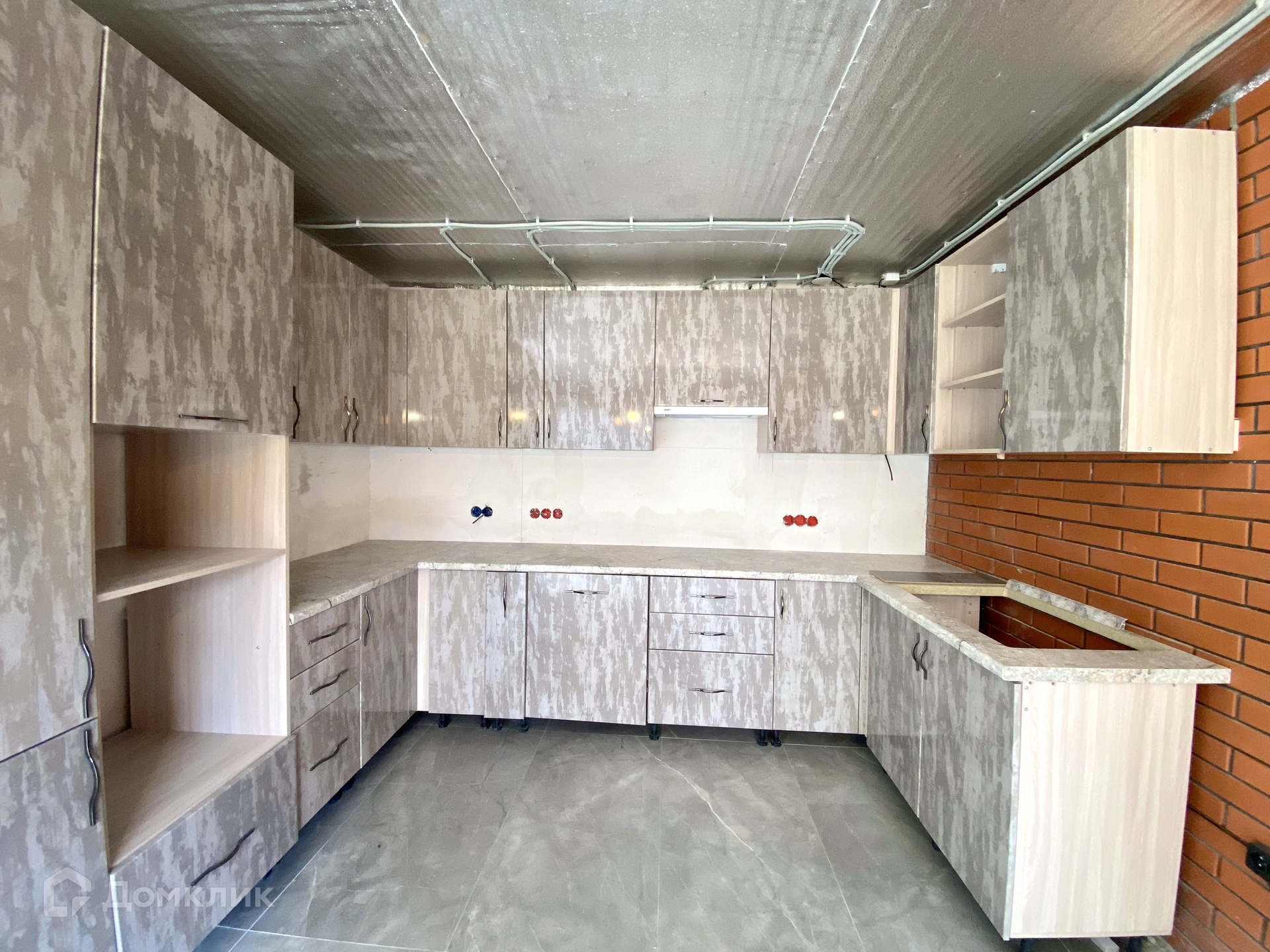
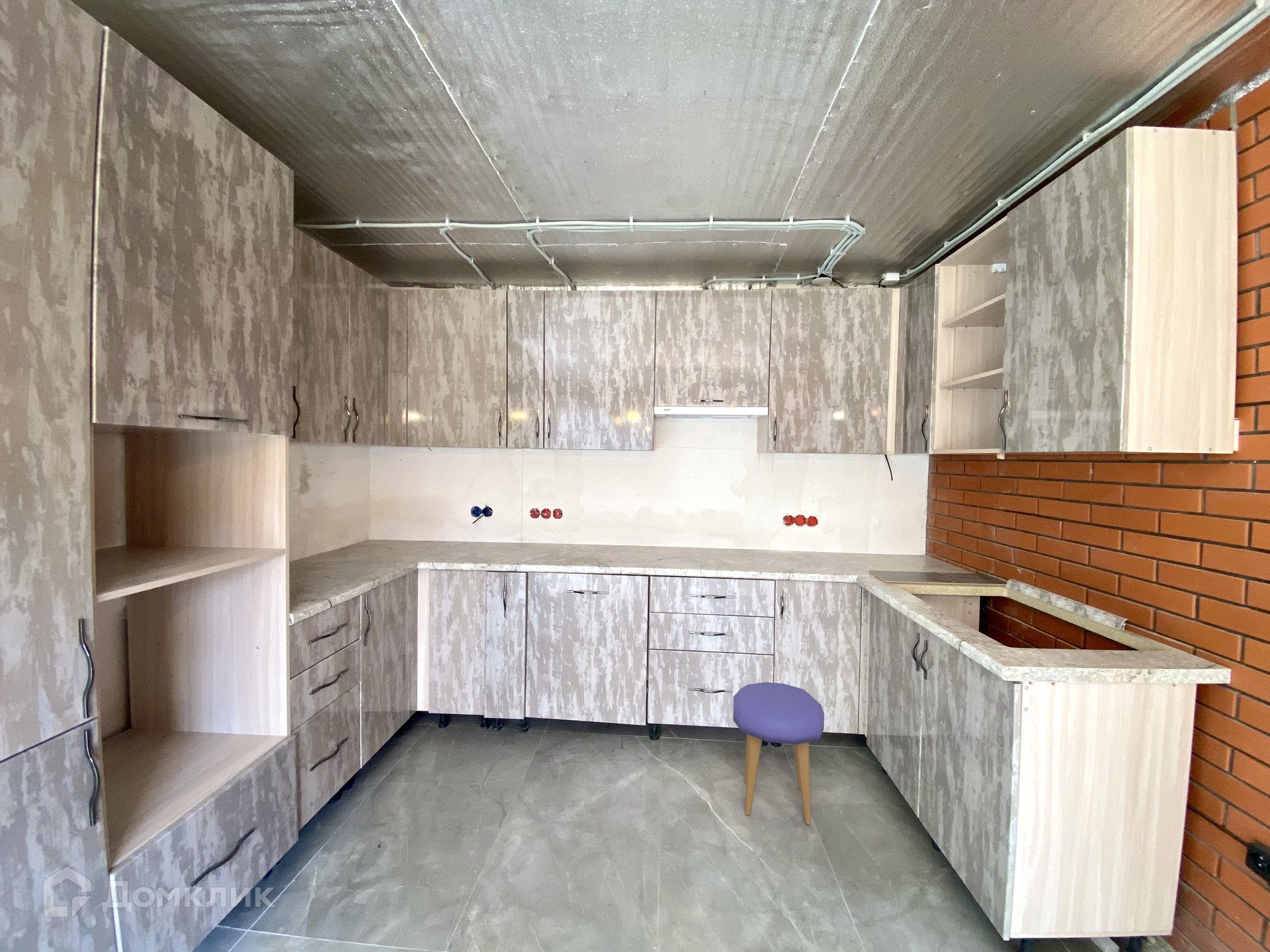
+ stool [733,682,825,825]
